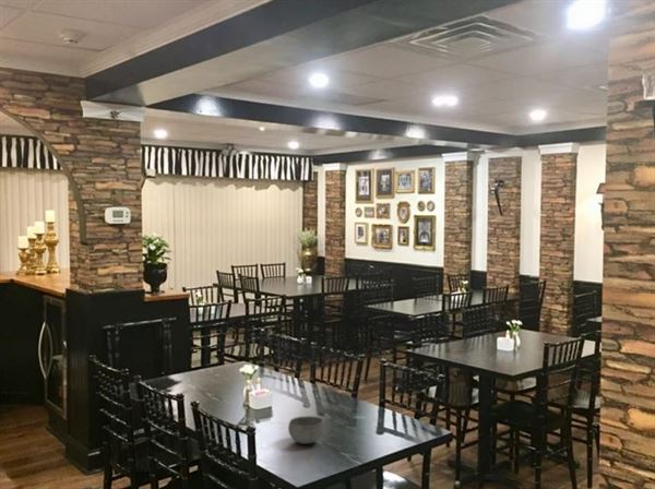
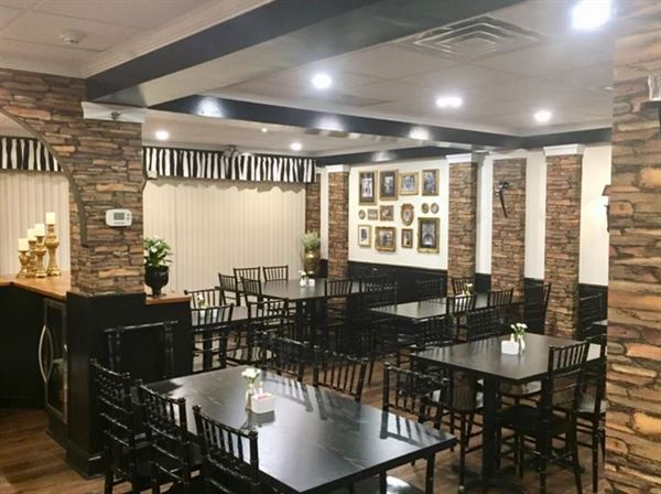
- bowl [287,415,325,445]
